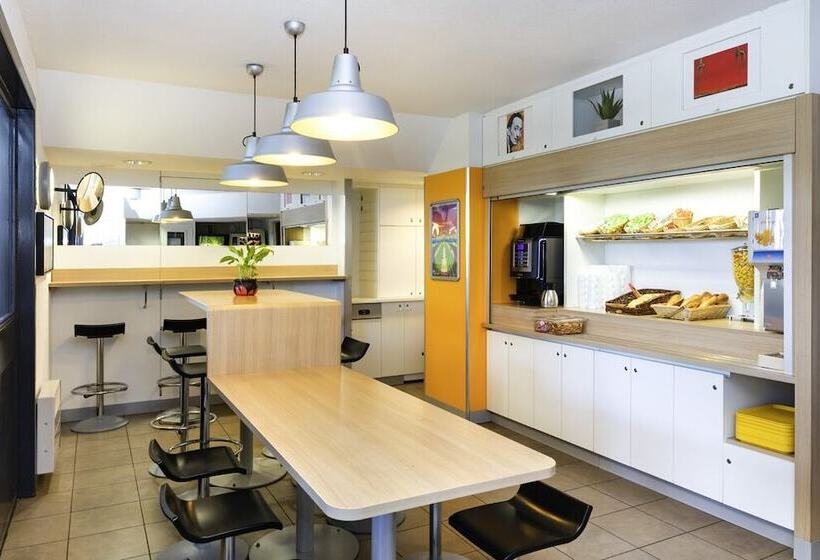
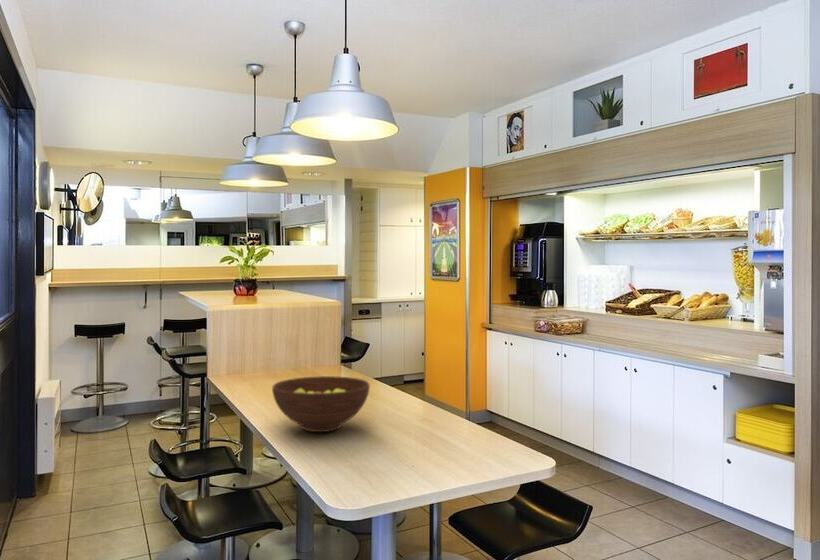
+ fruit bowl [271,375,371,433]
